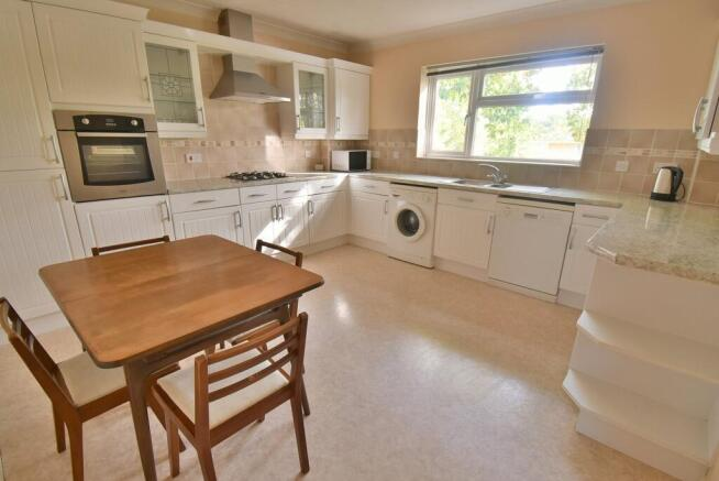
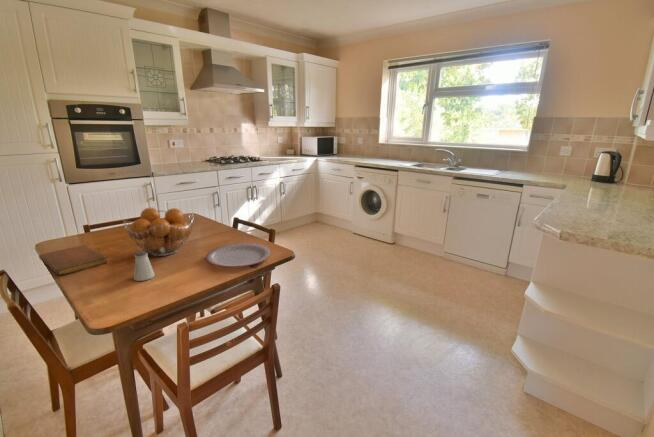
+ saltshaker [133,250,156,282]
+ notebook [38,244,108,276]
+ plate [205,242,272,269]
+ fruit basket [122,207,195,257]
